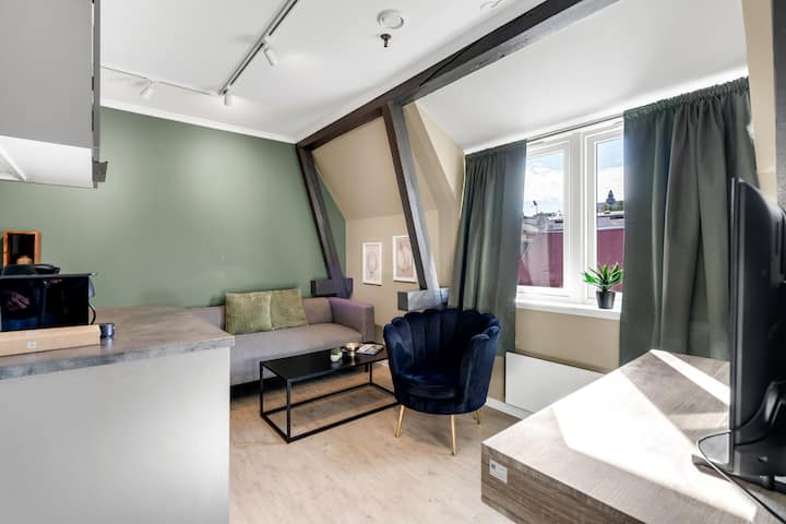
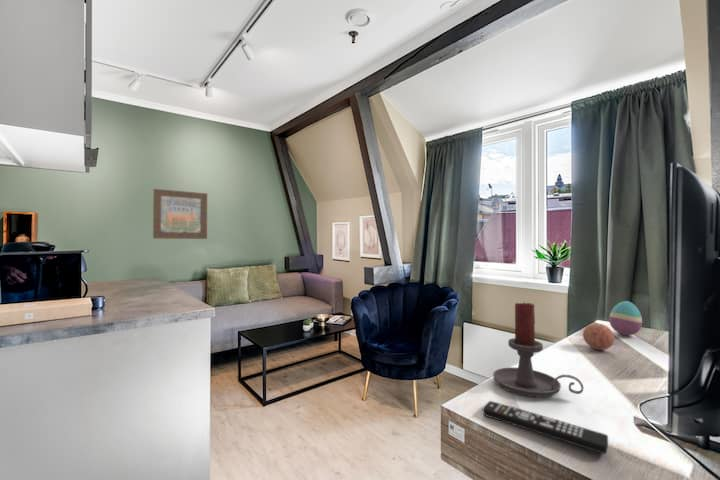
+ wall art [152,188,208,240]
+ remote control [482,400,609,455]
+ candle holder [492,301,584,398]
+ decorative egg [608,300,643,336]
+ decorative ball [582,322,616,351]
